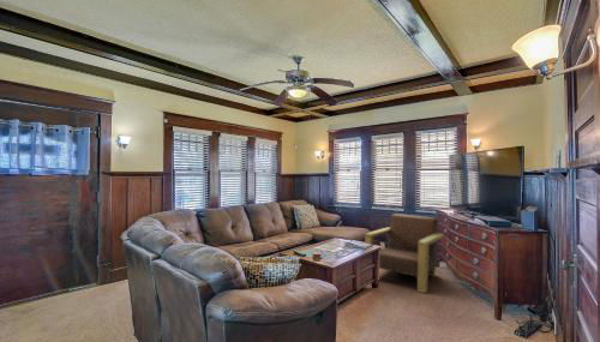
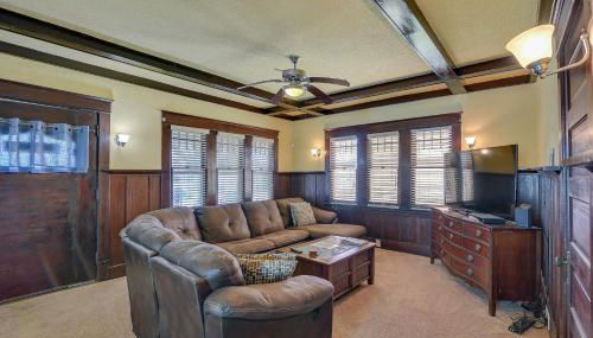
- armchair [364,212,445,294]
